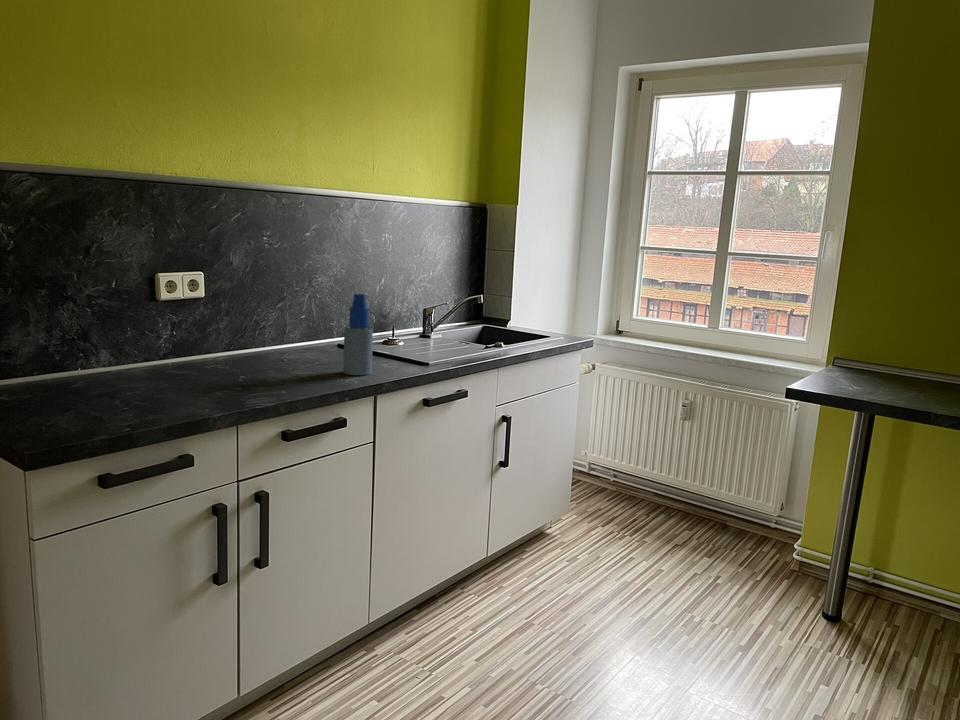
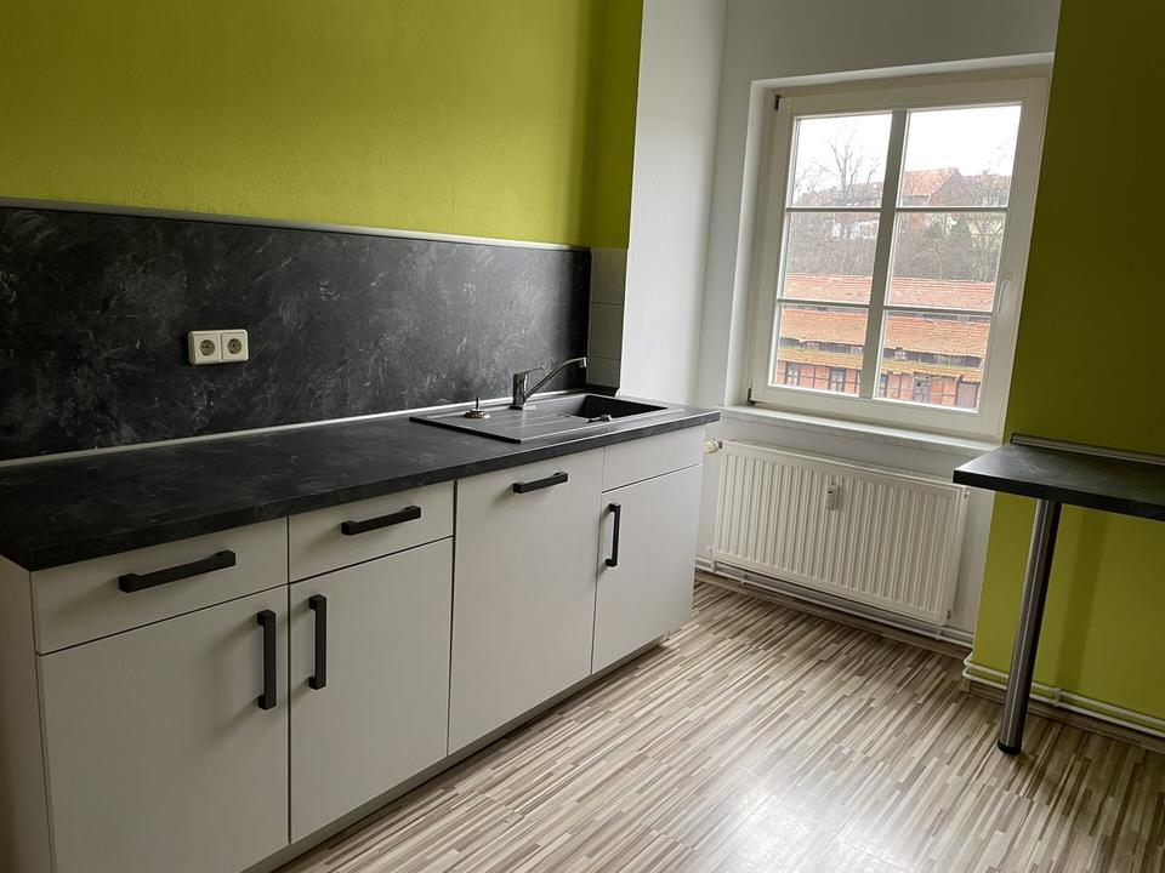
- spray bottle [342,293,374,376]
